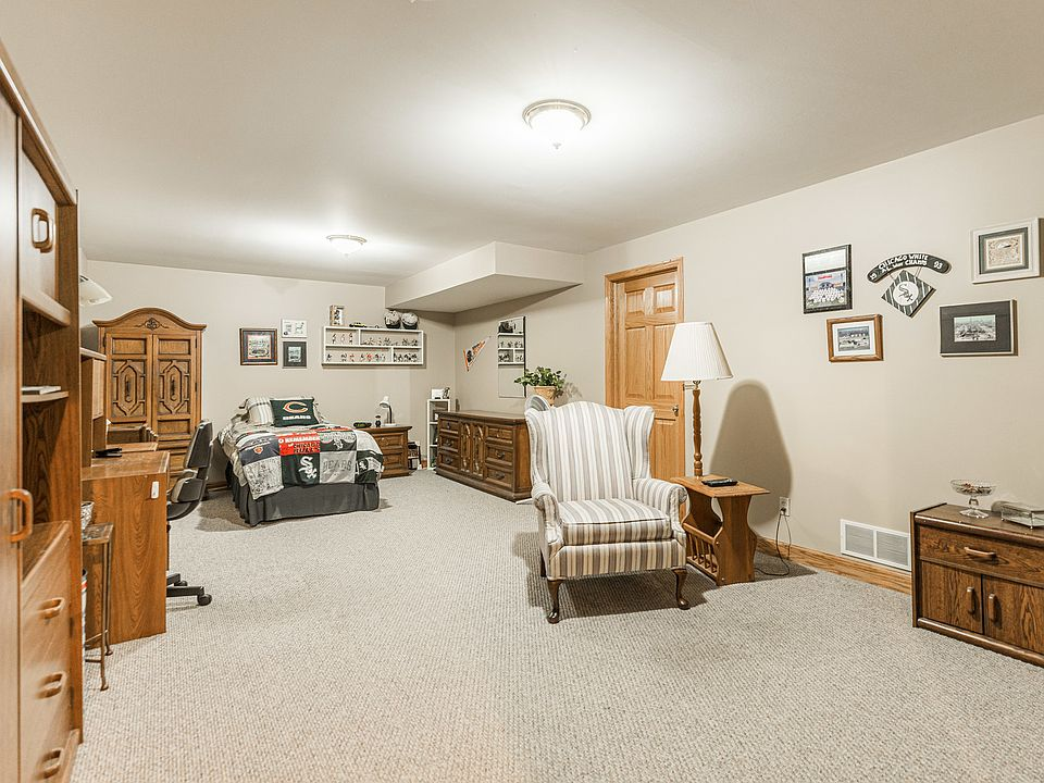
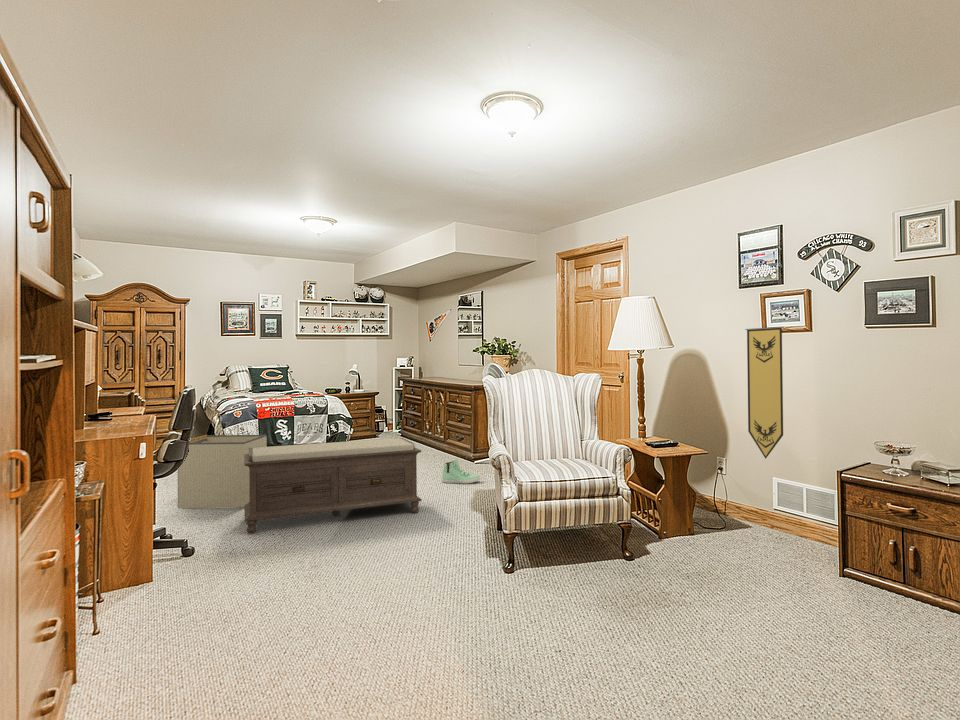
+ storage bin [177,434,268,509]
+ pennant [744,326,785,460]
+ bench [243,437,423,534]
+ sneaker [441,458,482,485]
